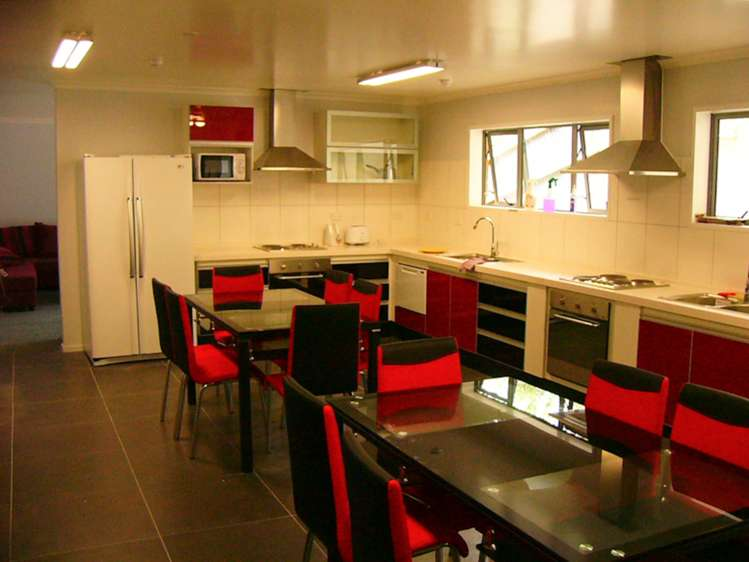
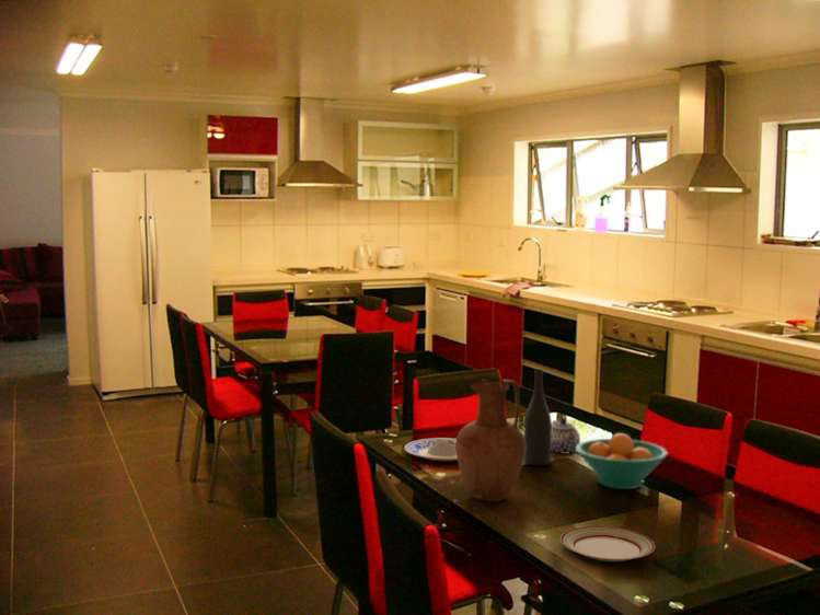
+ plate [404,437,458,462]
+ plate [559,525,656,562]
+ wine bottle [523,369,553,467]
+ vase [455,378,526,503]
+ teapot [551,417,581,455]
+ fruit bowl [576,432,669,490]
